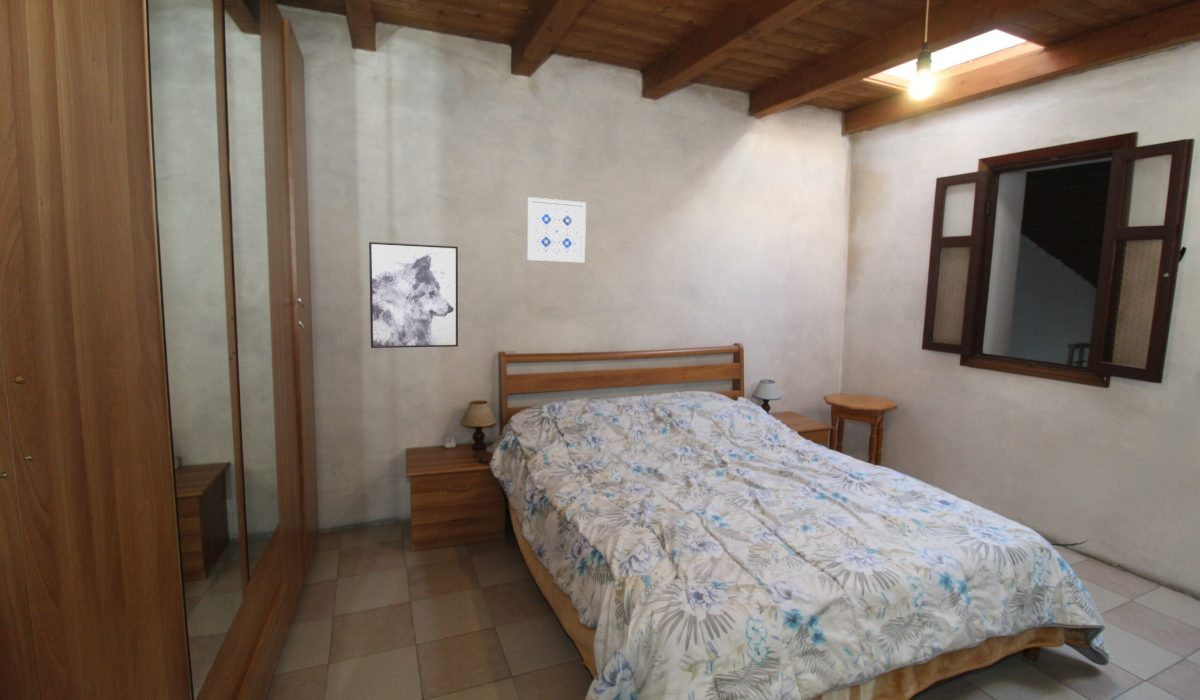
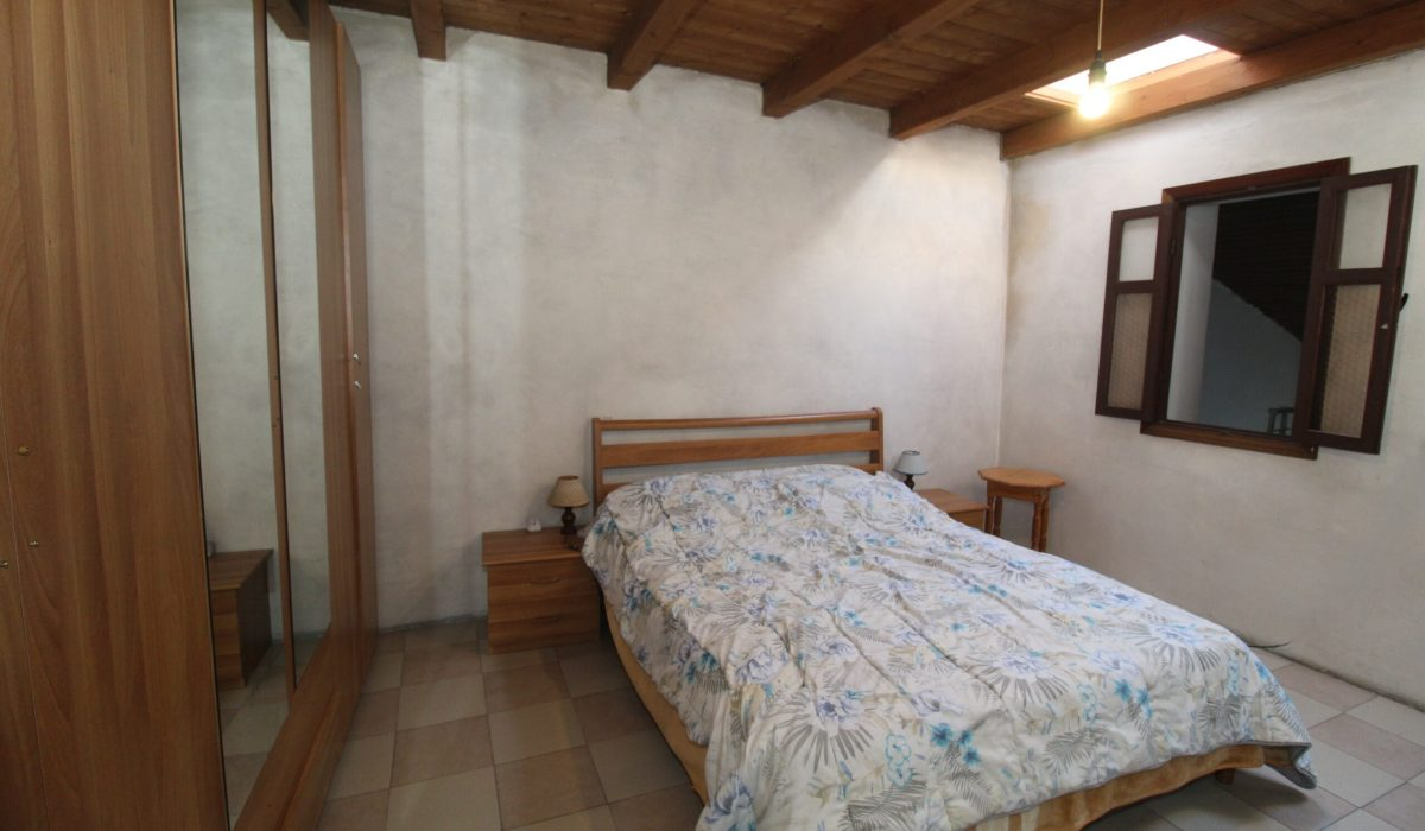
- wall art [368,241,459,349]
- wall art [525,196,587,264]
